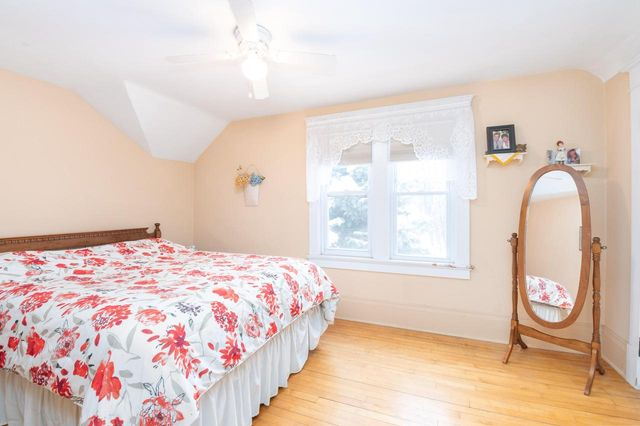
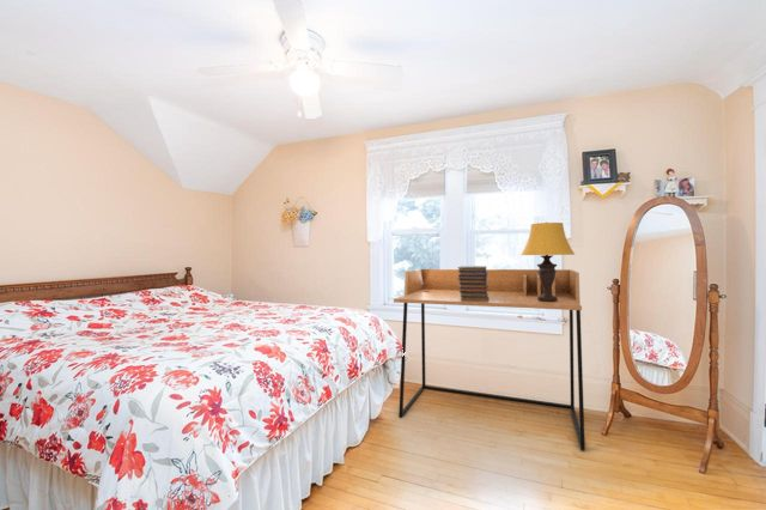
+ desk [393,268,586,451]
+ table lamp [519,221,576,302]
+ book stack [456,265,488,300]
